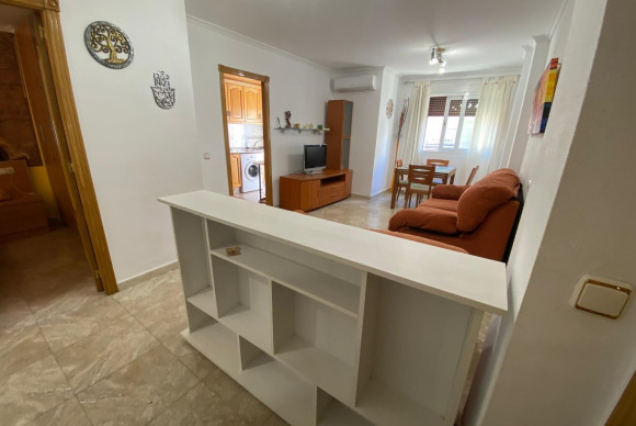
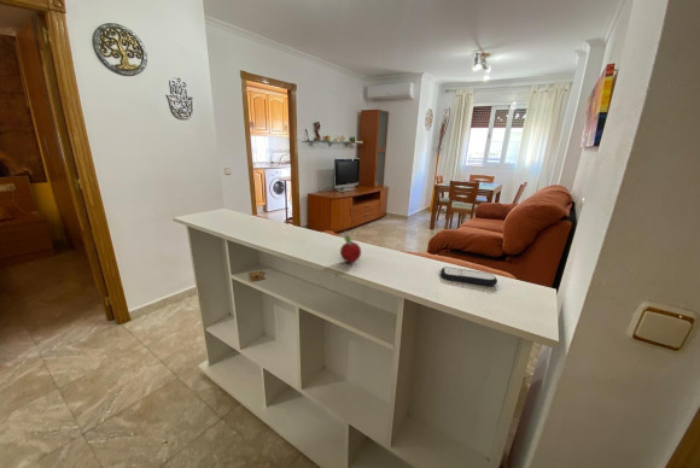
+ remote control [439,265,498,287]
+ fruit [339,229,362,264]
